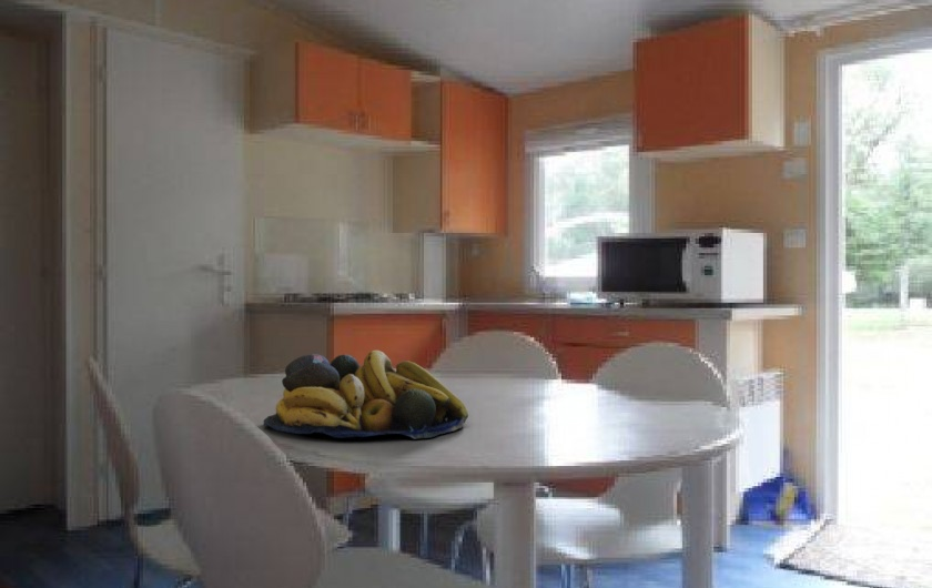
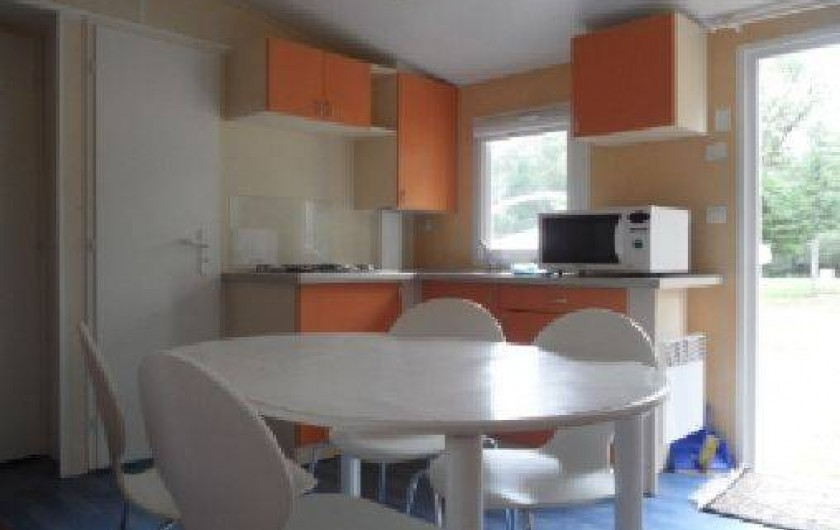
- fruit bowl [262,349,469,440]
